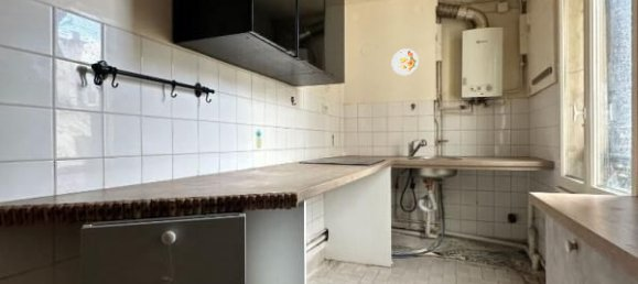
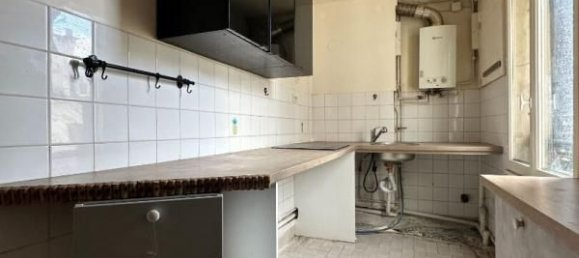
- decorative plate [390,47,420,76]
